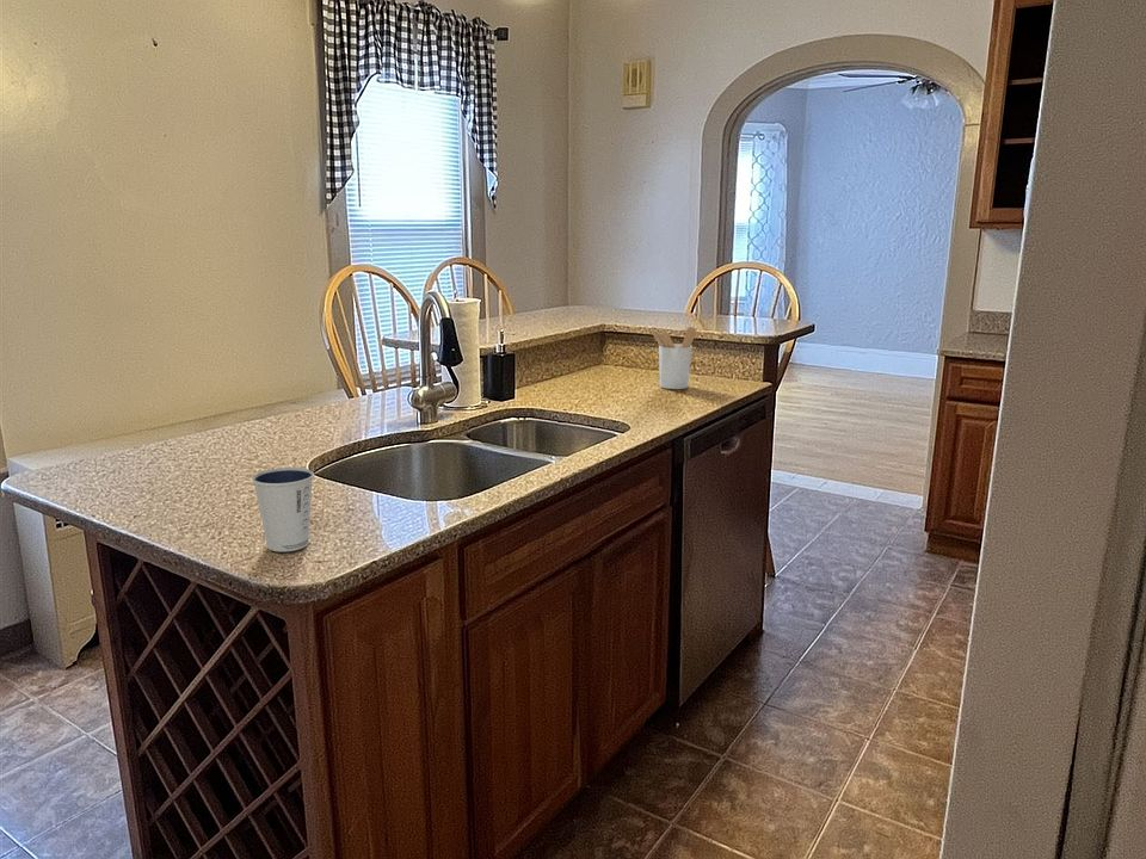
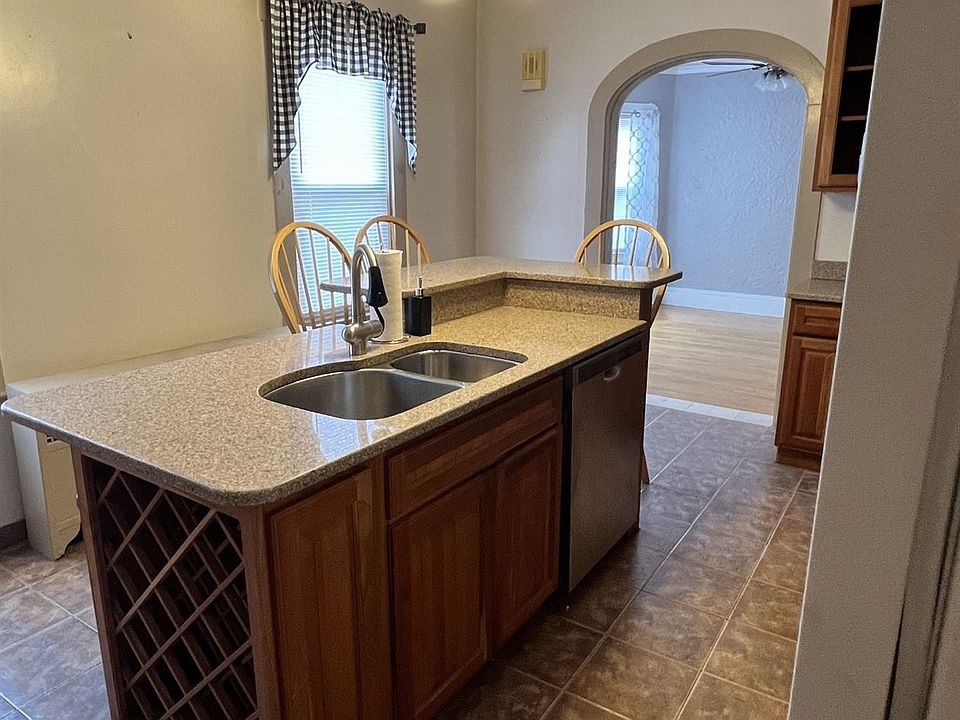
- dixie cup [251,466,315,552]
- utensil holder [649,326,697,390]
